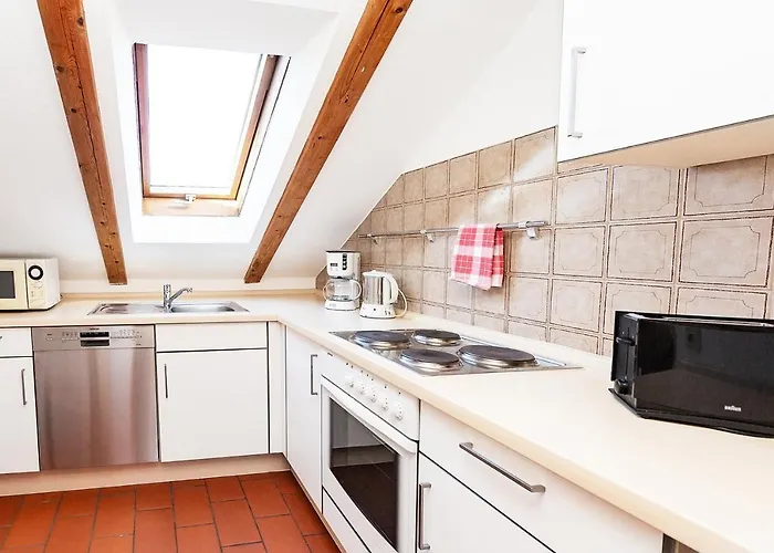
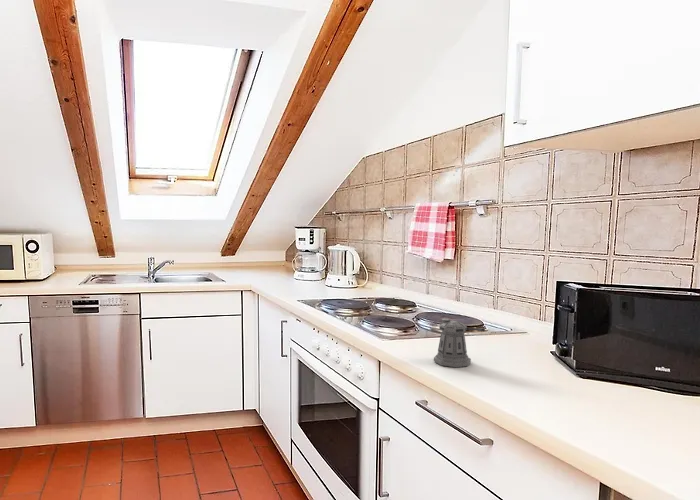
+ pepper shaker [433,318,486,368]
